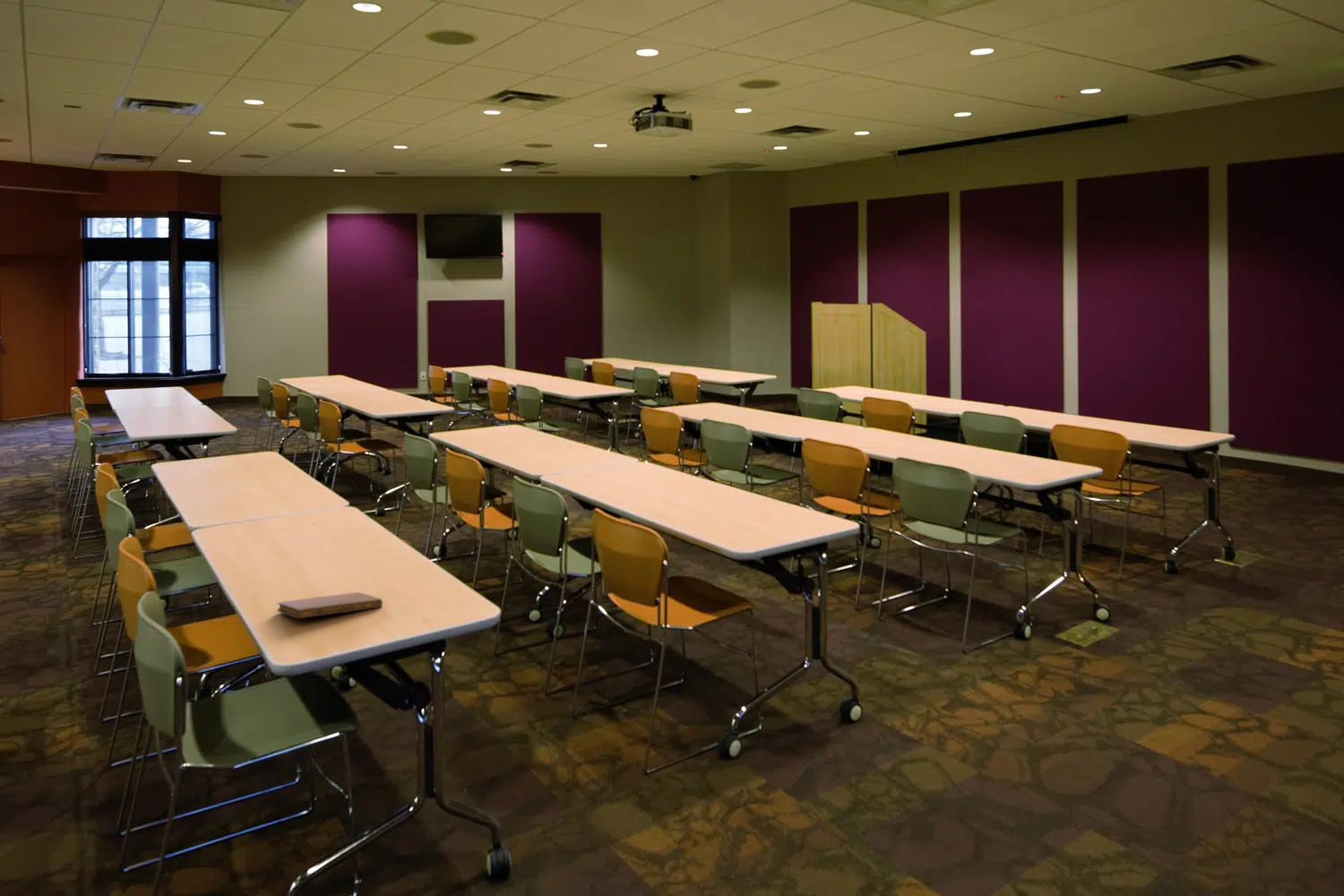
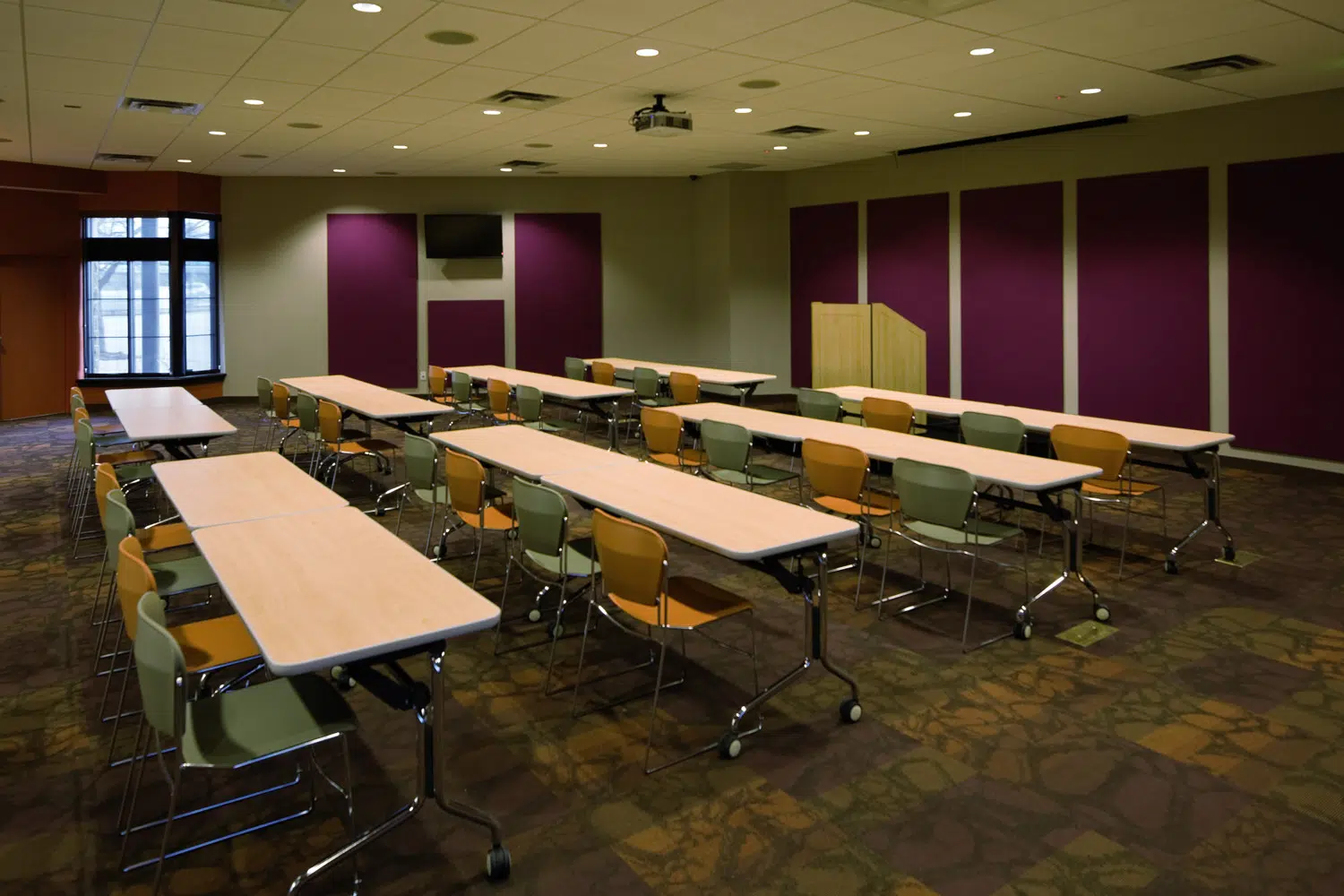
- notebook [276,591,383,619]
